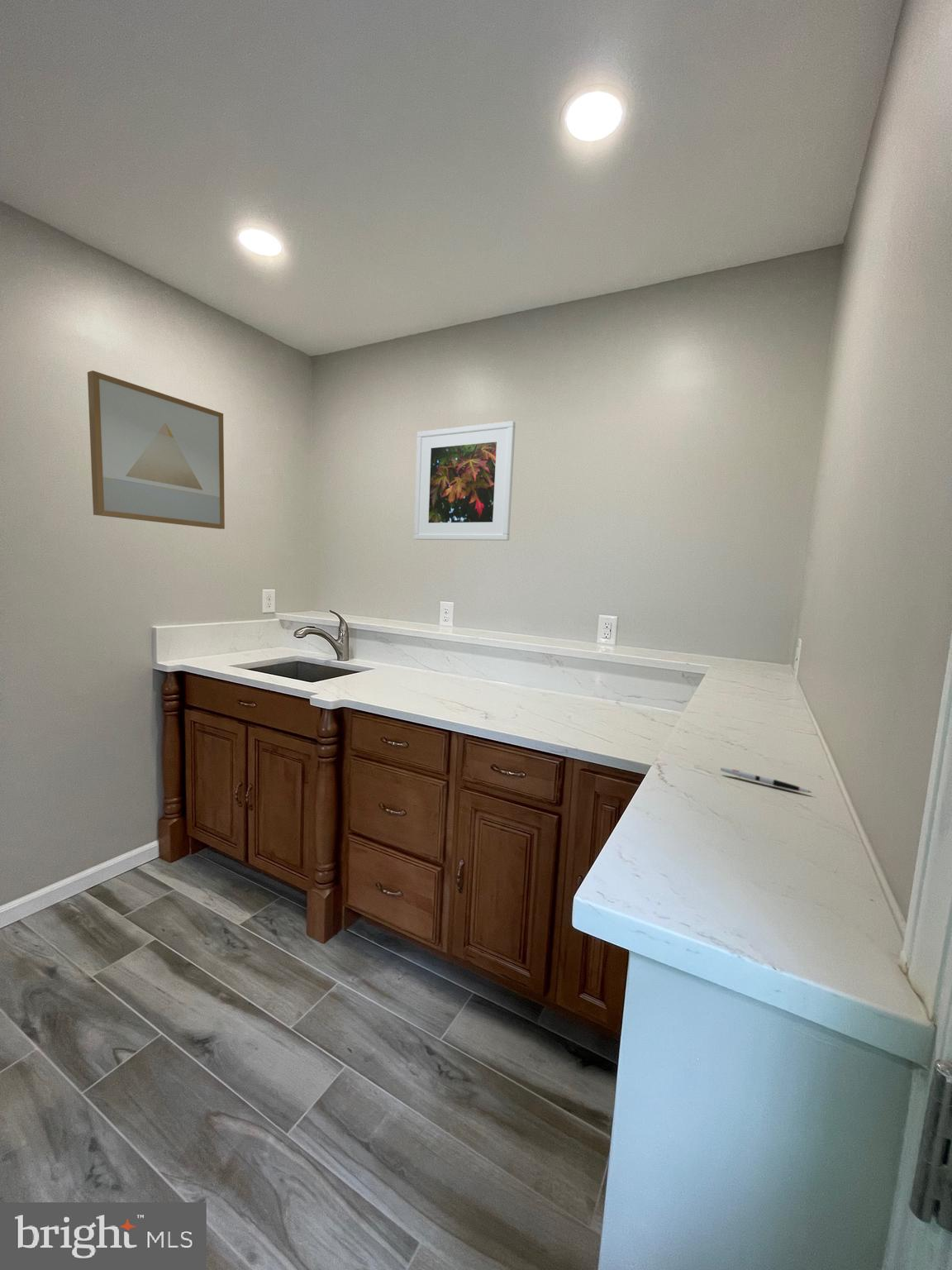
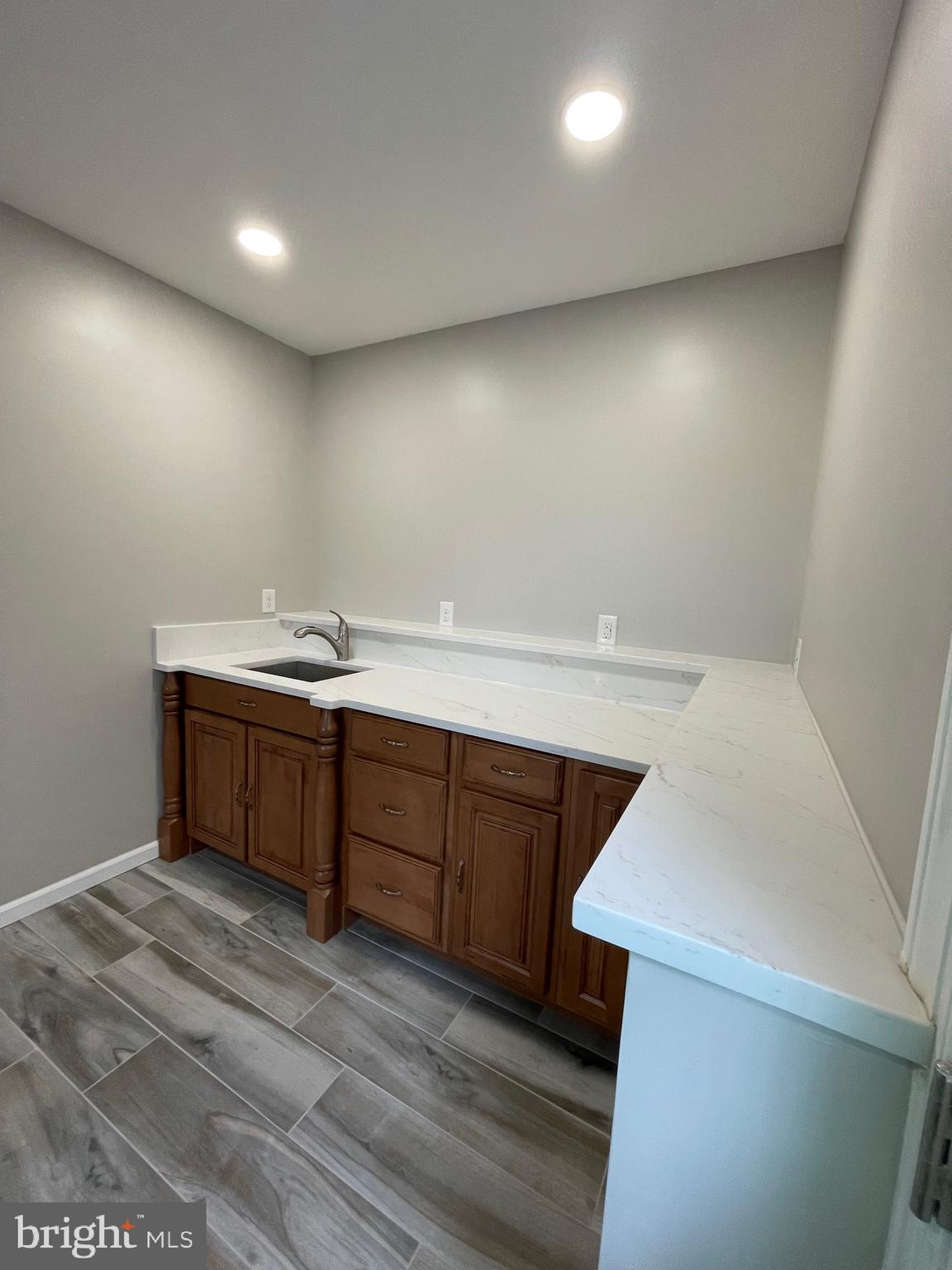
- wall art [87,370,226,530]
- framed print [413,420,516,542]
- pen [720,766,812,794]
